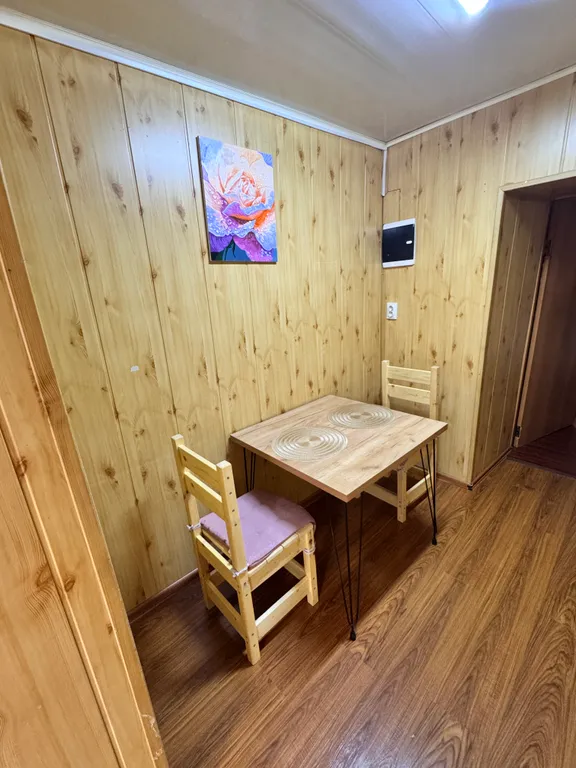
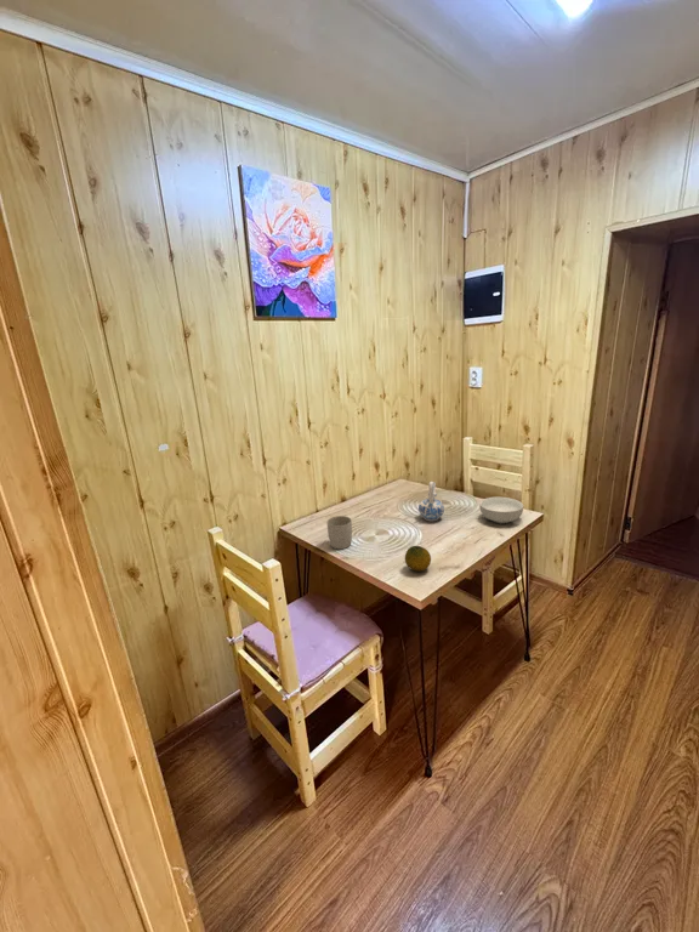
+ mug [326,515,353,550]
+ fruit [404,545,432,573]
+ ceramic pitcher [417,481,445,522]
+ cereal bowl [478,496,524,524]
